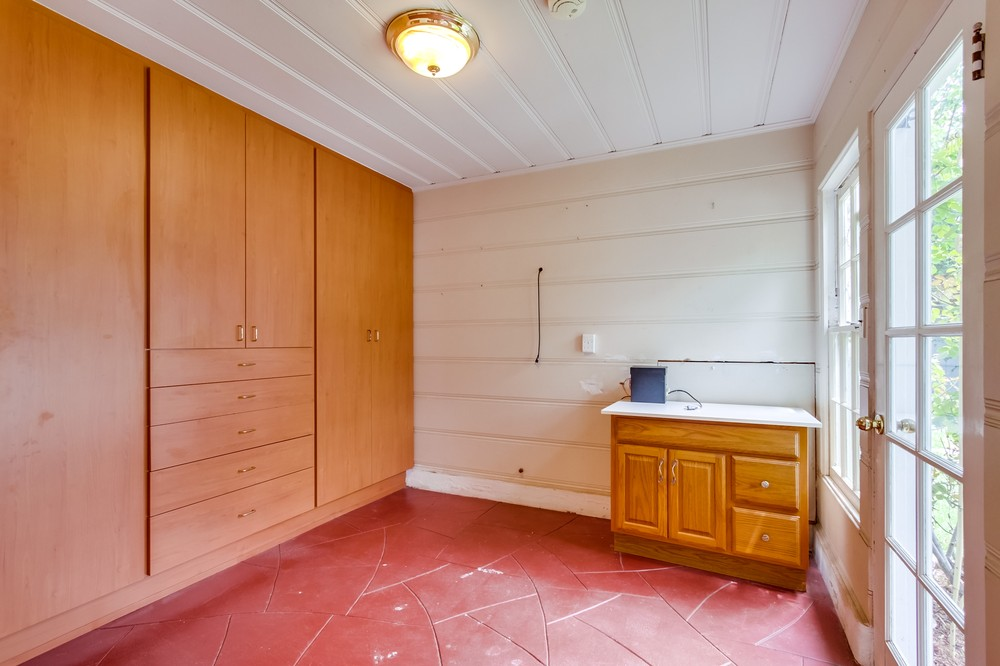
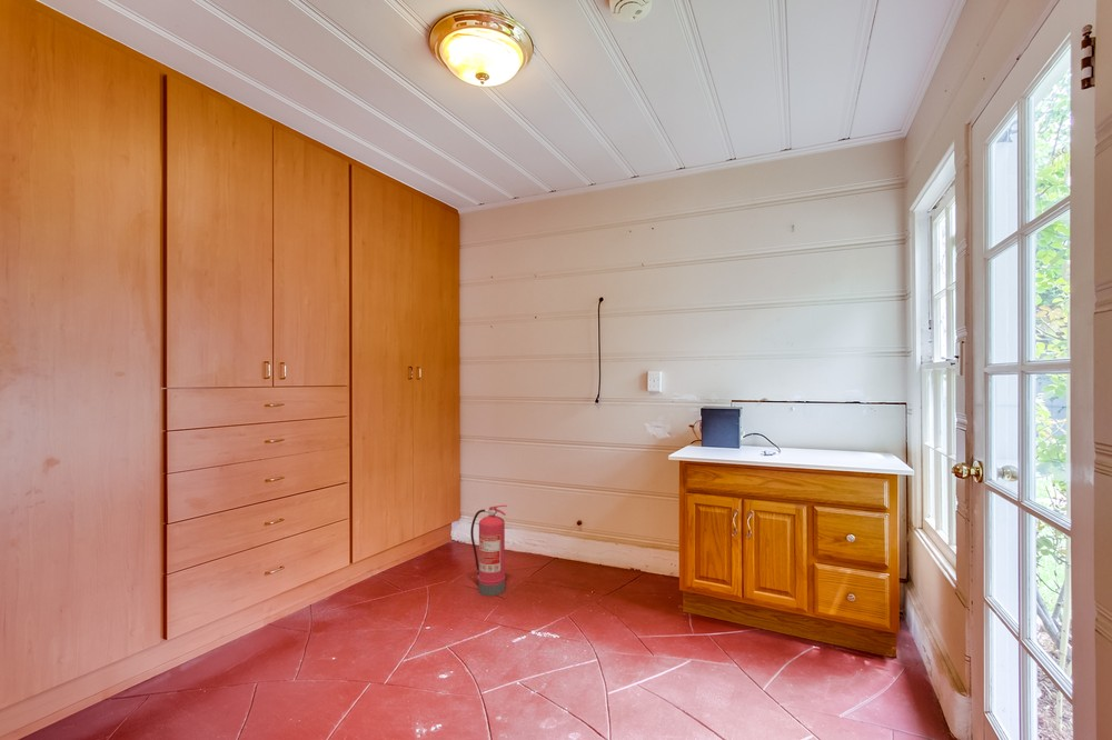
+ fire extinguisher [469,504,508,597]
